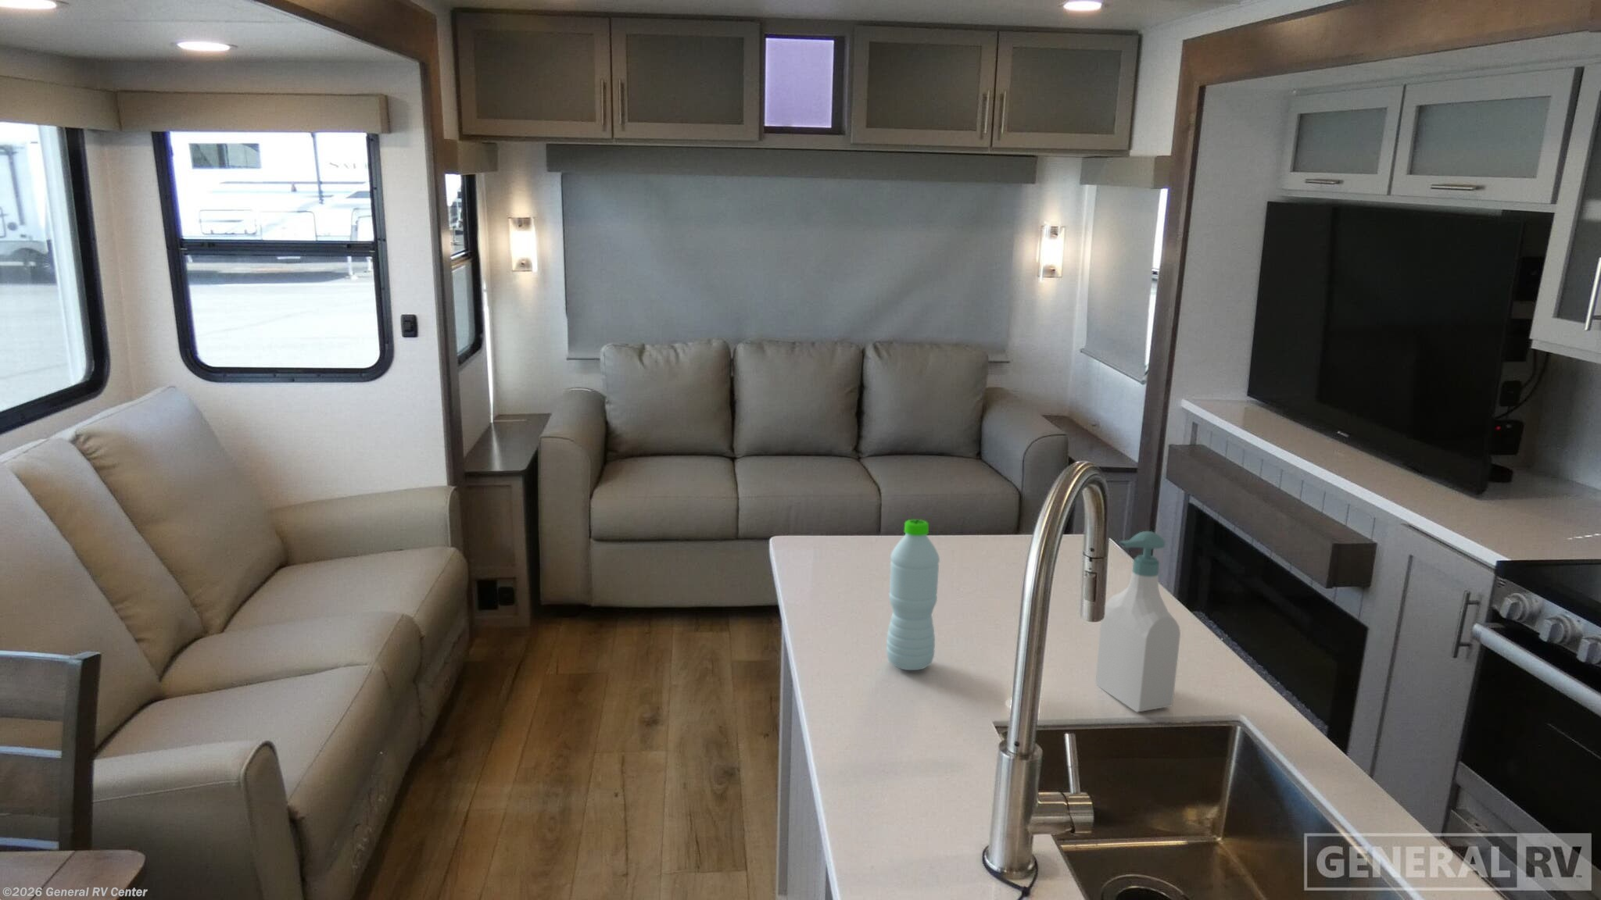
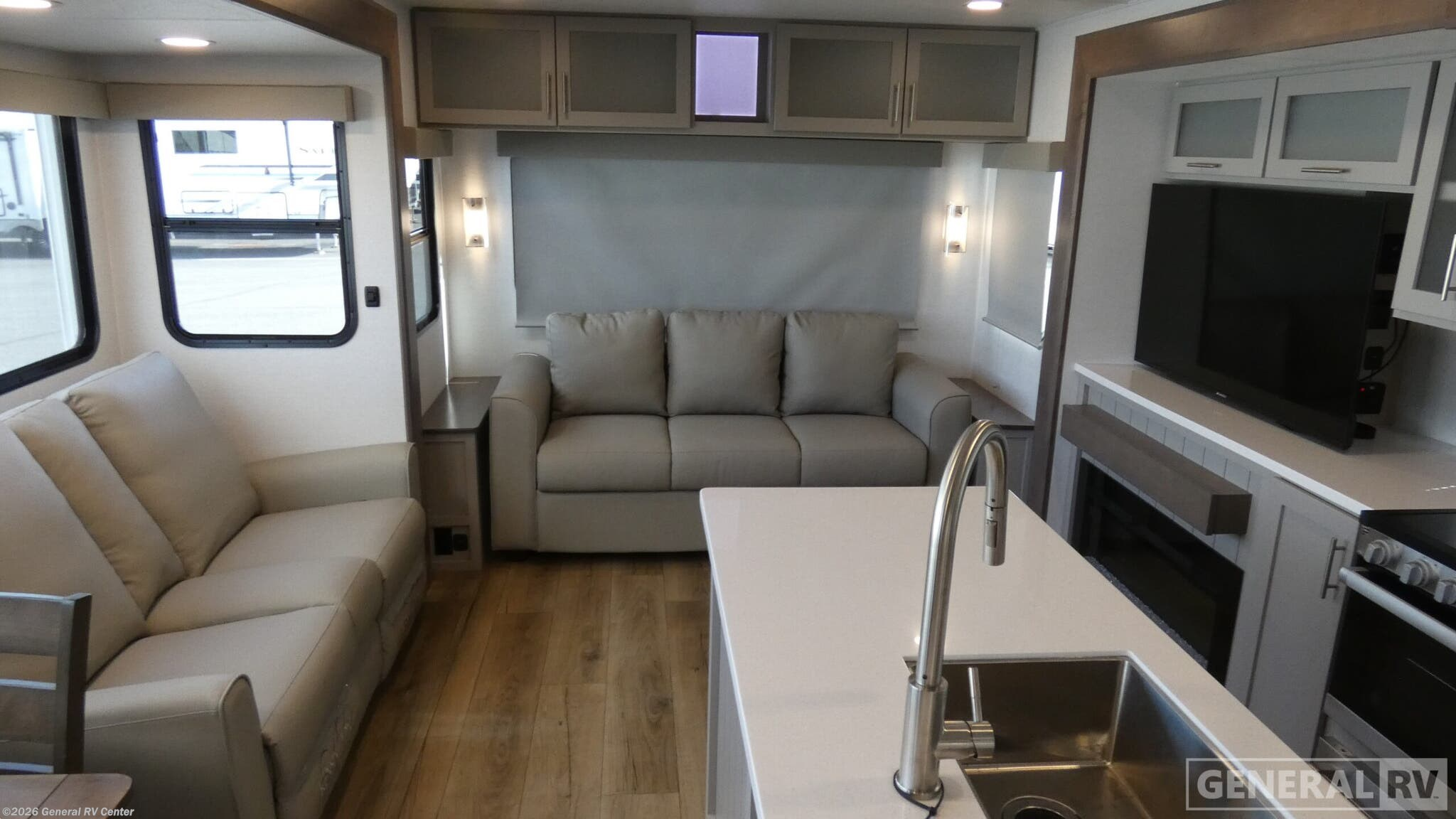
- water bottle [885,519,940,671]
- soap bottle [1095,531,1181,713]
